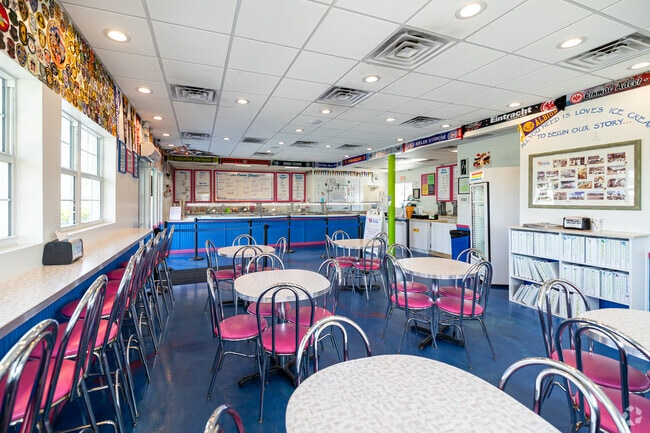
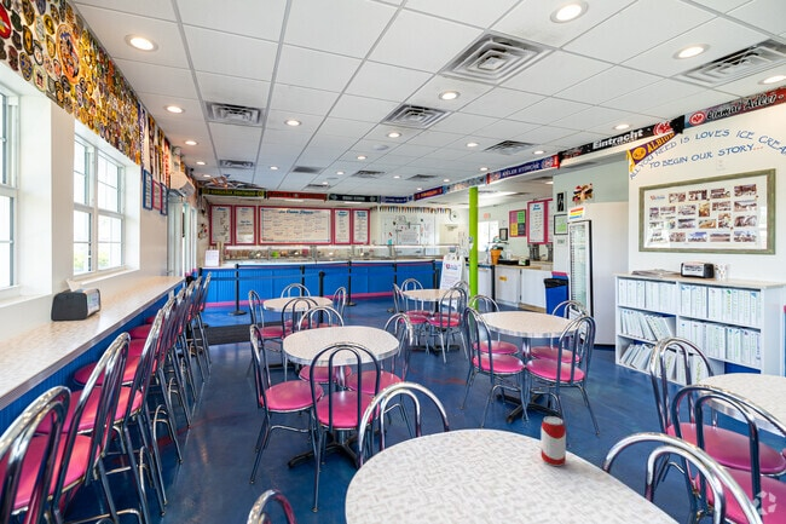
+ beverage can [541,415,567,467]
